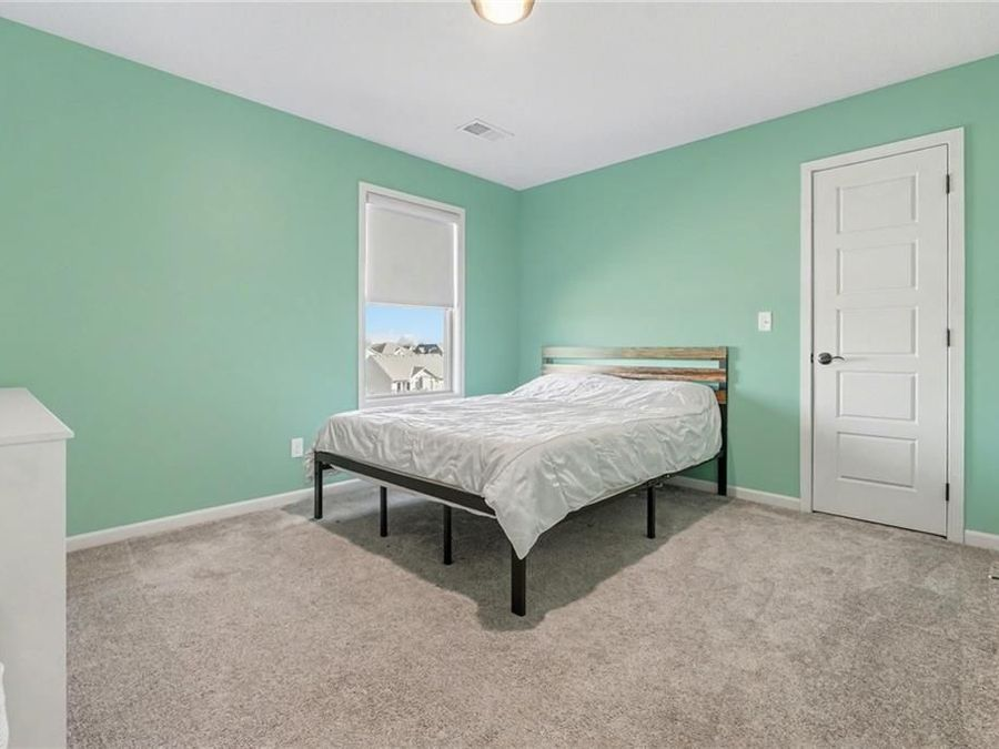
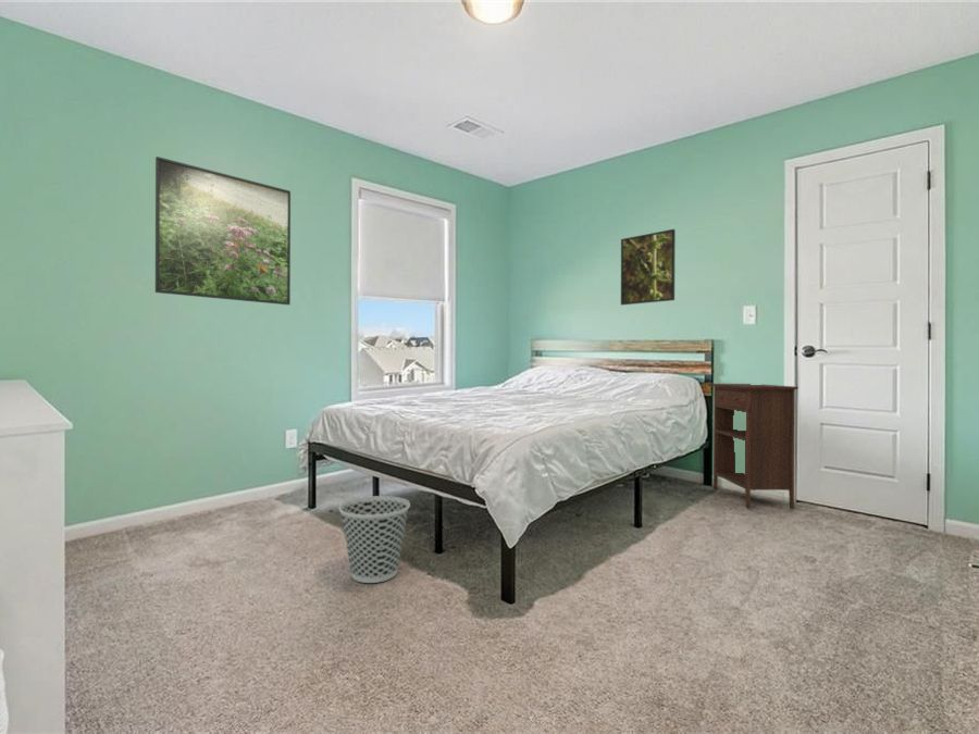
+ nightstand [707,383,800,509]
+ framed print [620,228,677,306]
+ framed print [154,155,292,306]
+ wastebasket [338,495,411,584]
